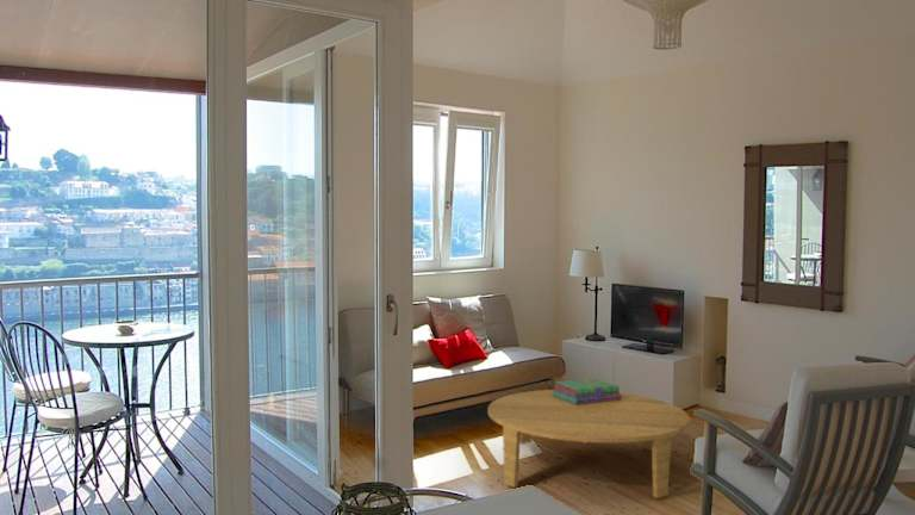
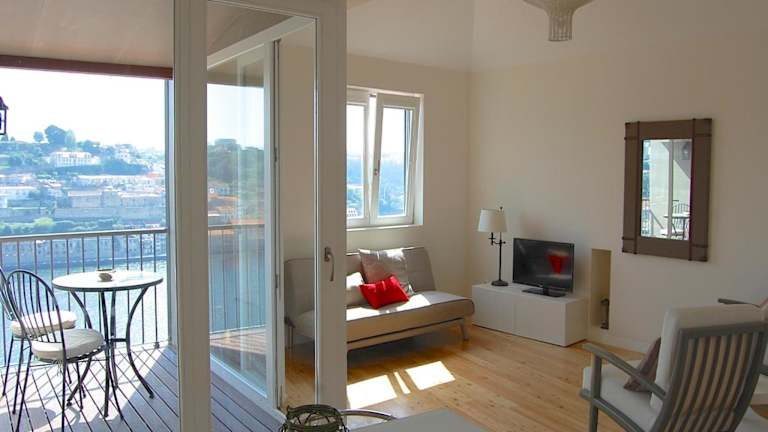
- coffee table [487,389,691,500]
- stack of books [552,378,621,404]
